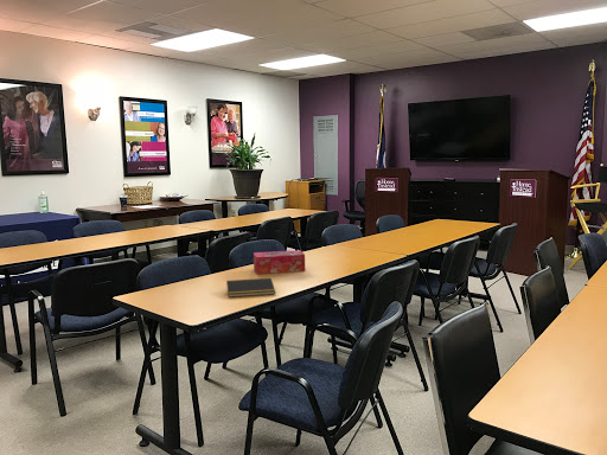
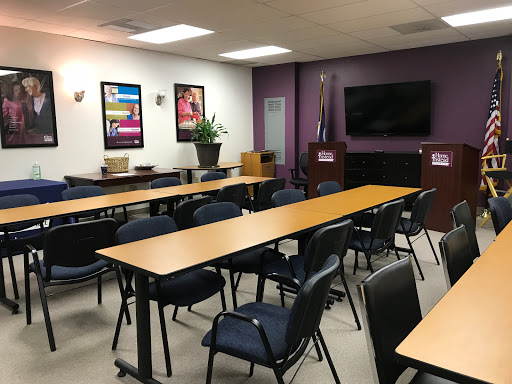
- notepad [225,277,276,299]
- tissue box [253,249,306,275]
